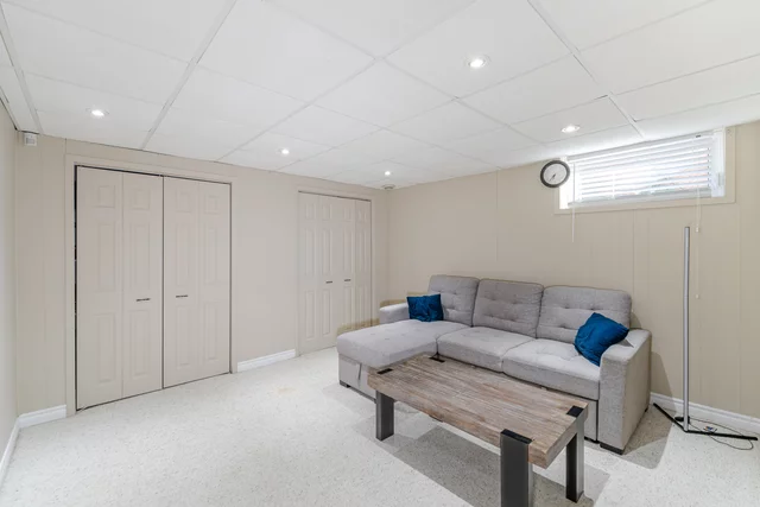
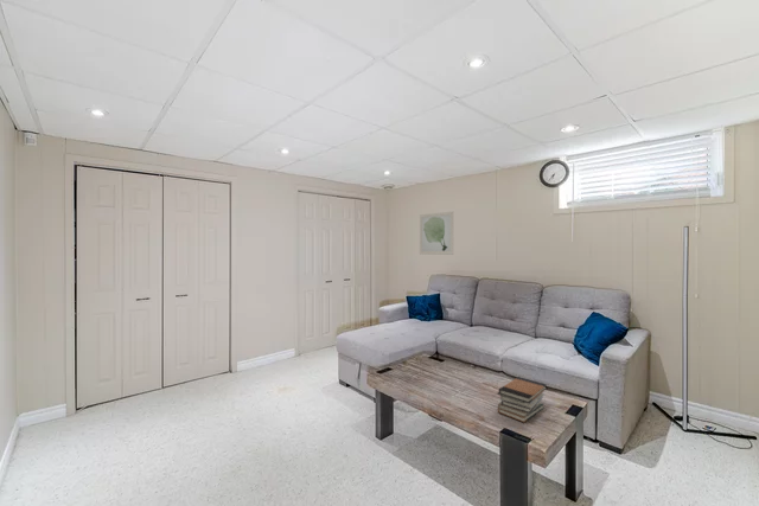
+ book stack [496,376,548,423]
+ wall art [419,211,454,256]
